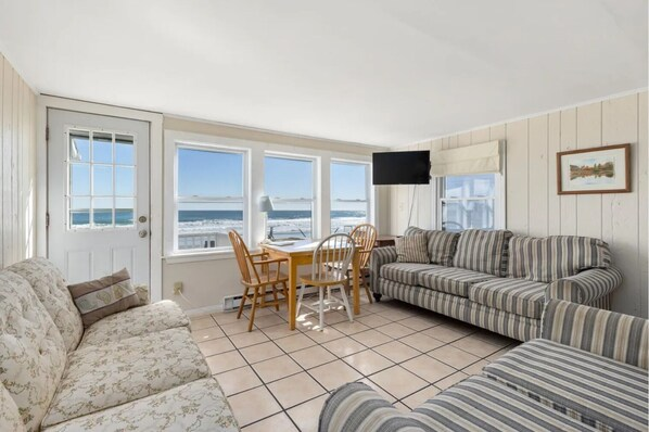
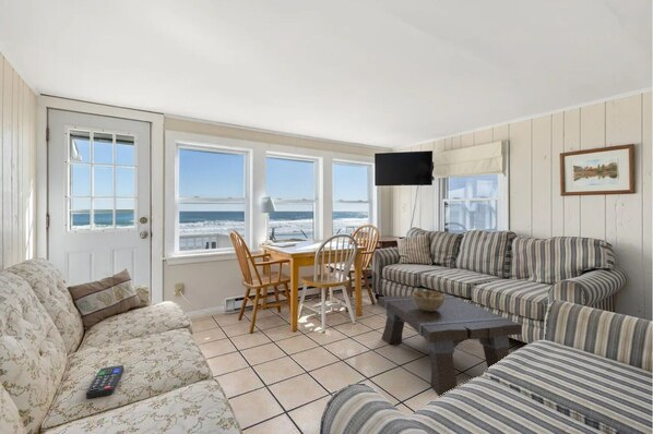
+ remote control [85,364,124,399]
+ decorative bowl [412,290,446,311]
+ coffee table [378,292,523,397]
